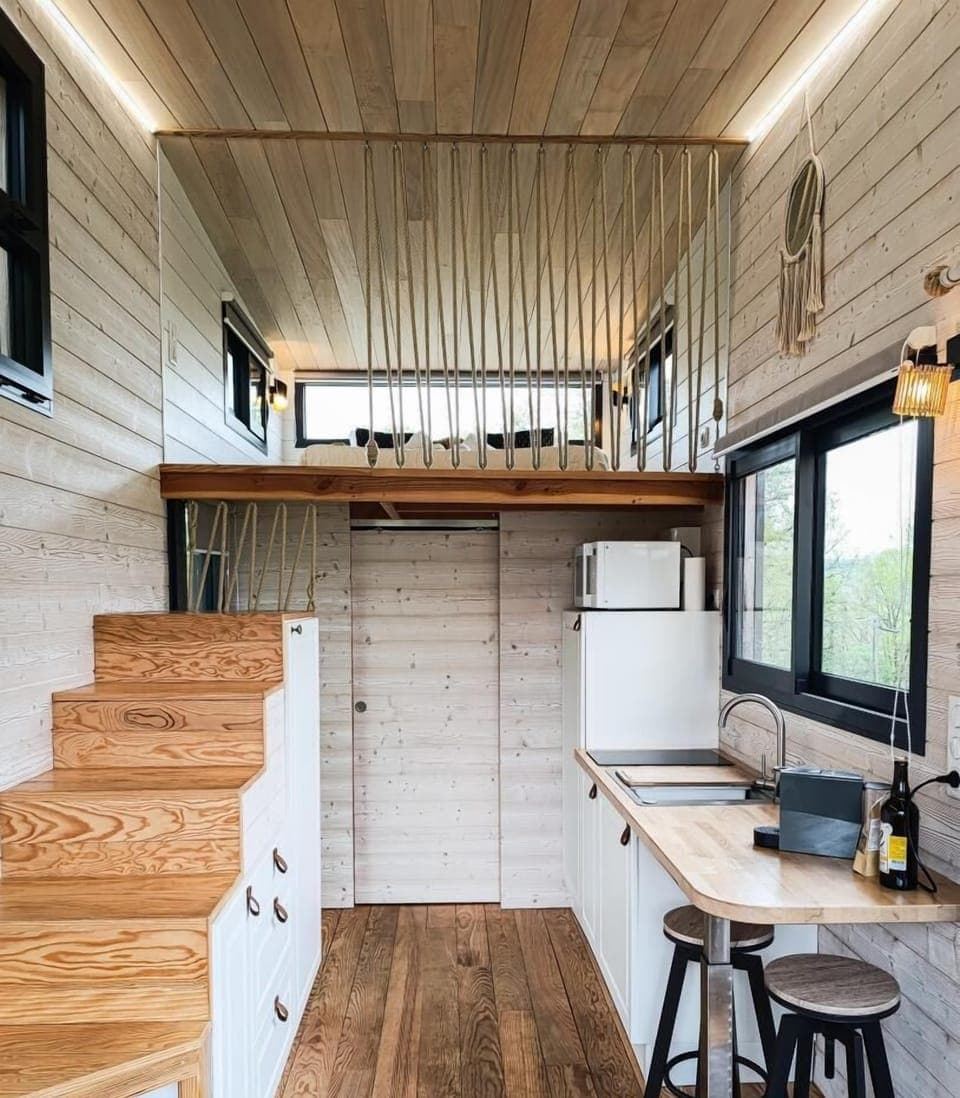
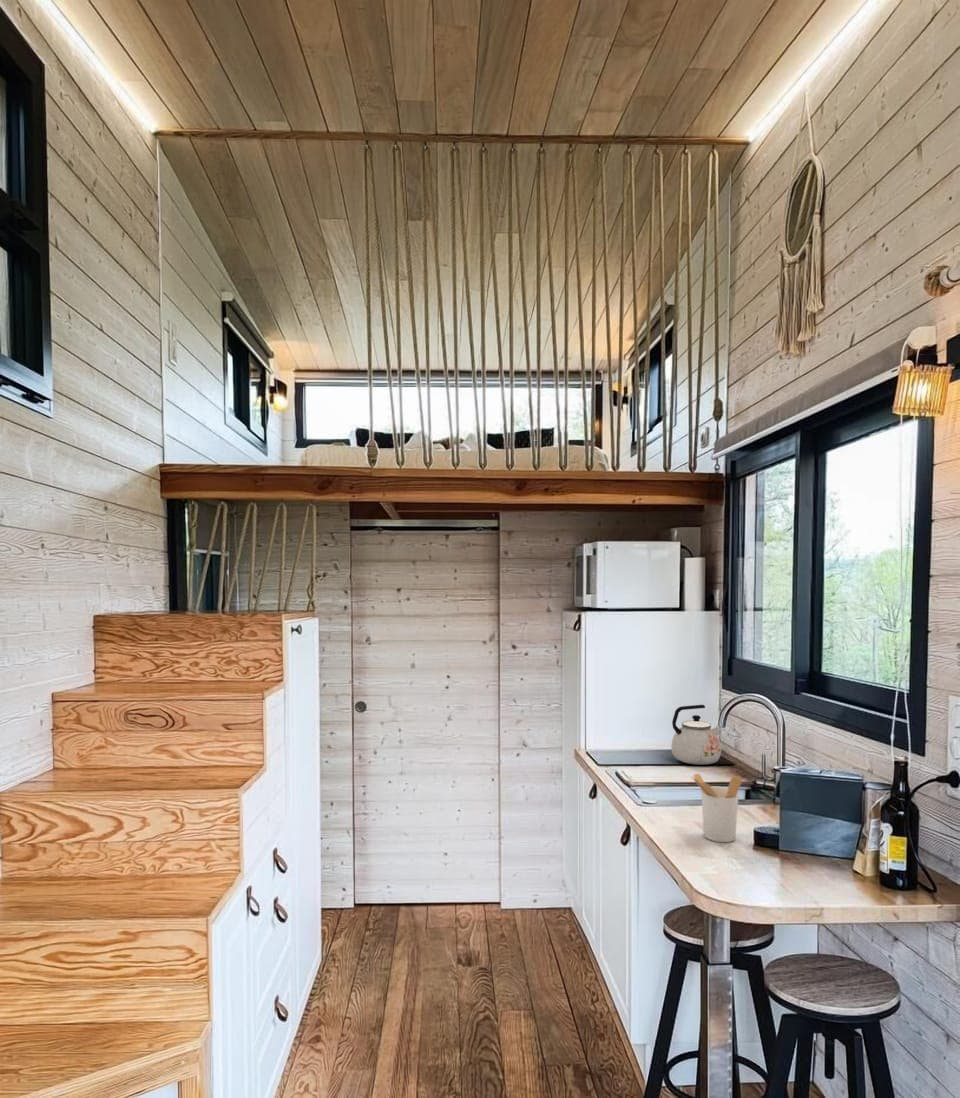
+ kettle [670,704,722,766]
+ utensil holder [690,773,743,843]
